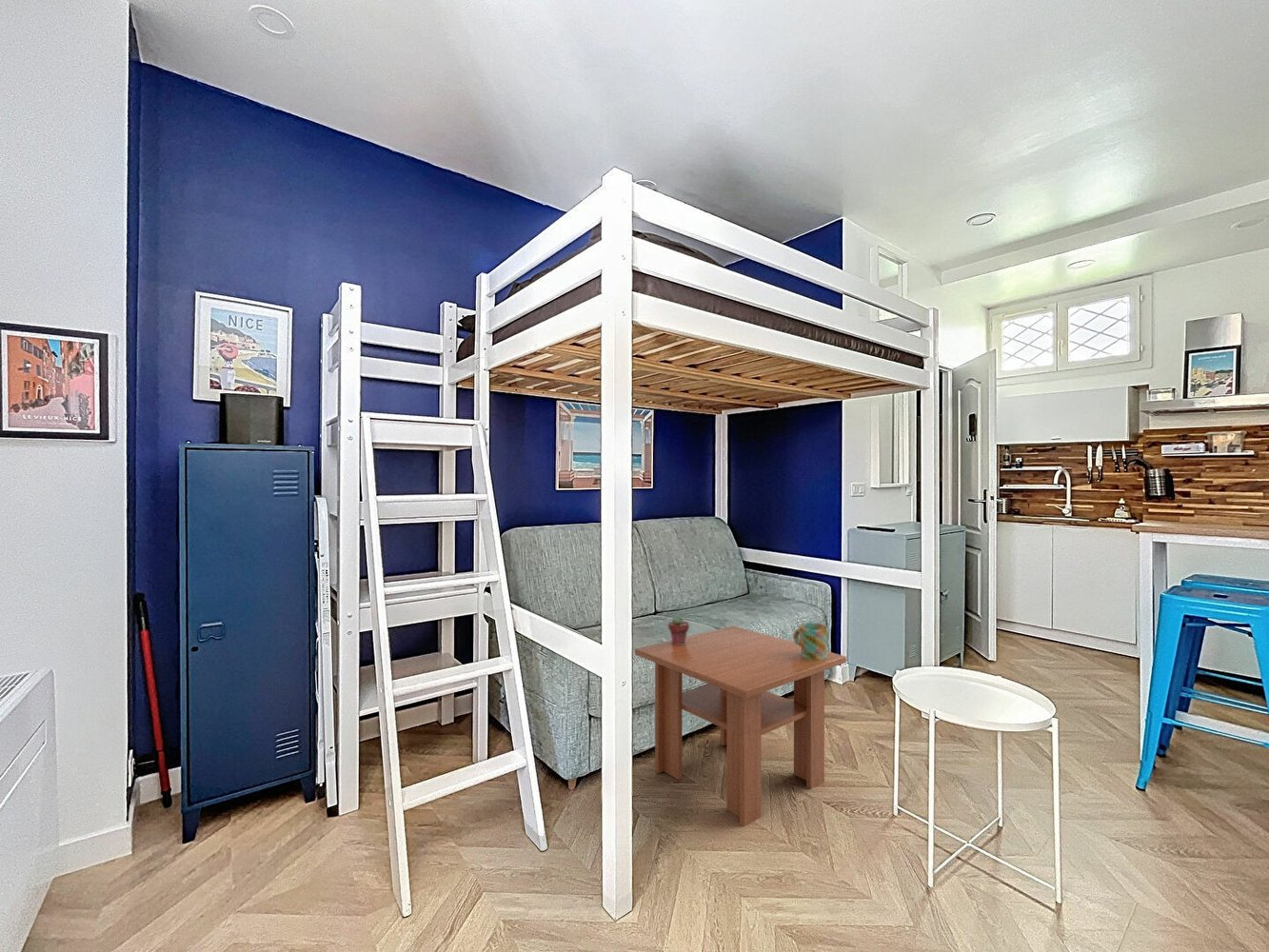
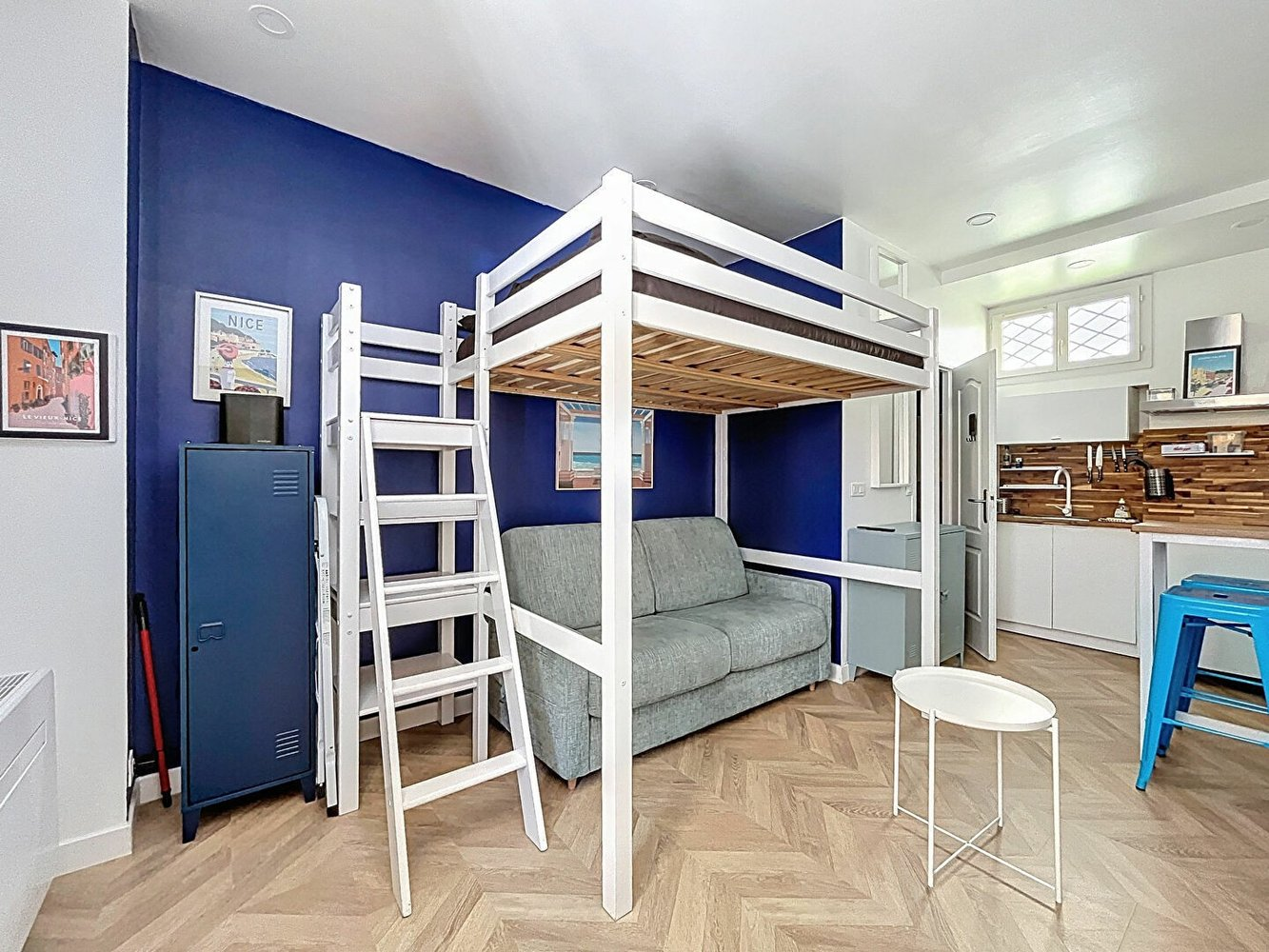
- coffee table [634,625,847,827]
- potted succulent [667,614,690,645]
- mug [792,622,830,660]
